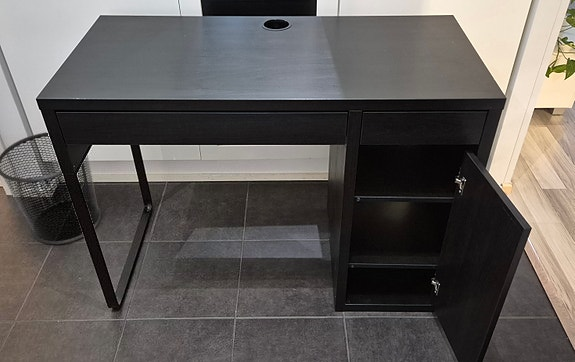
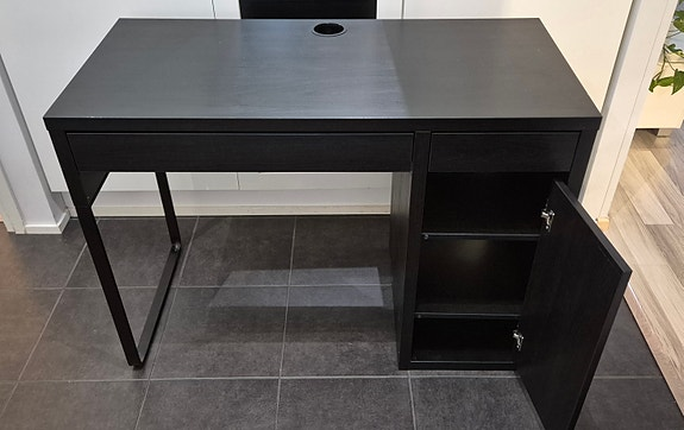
- waste bin [0,131,102,245]
